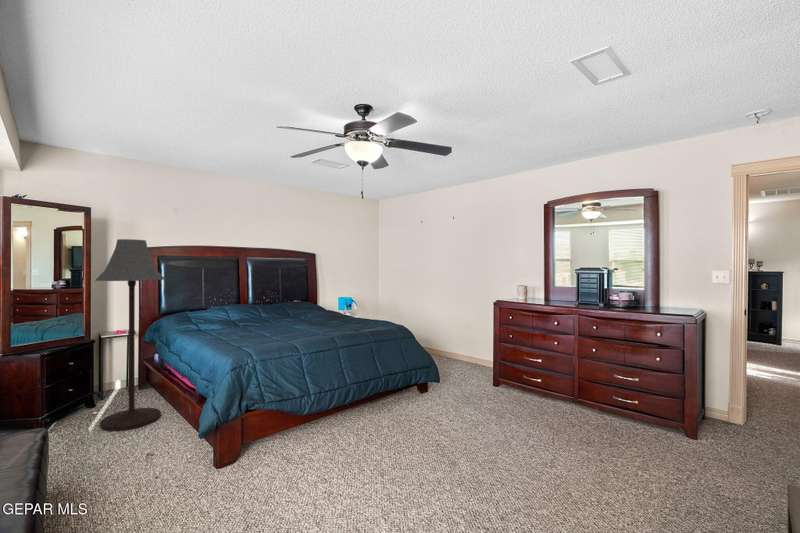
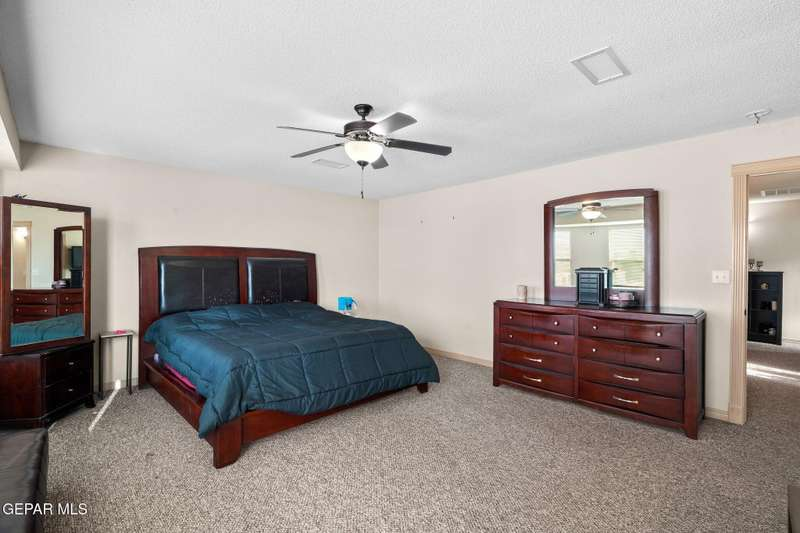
- floor lamp [94,238,166,432]
